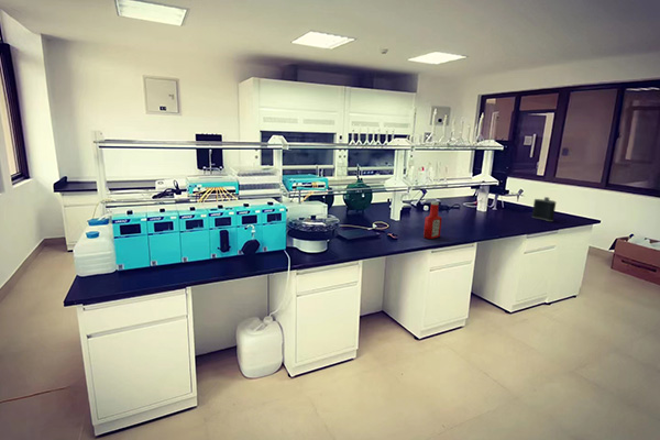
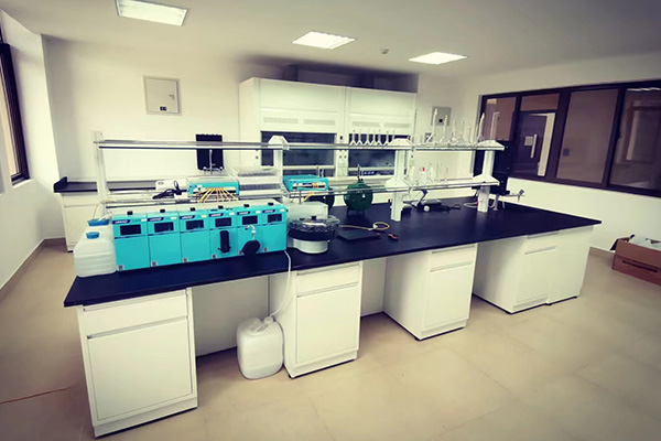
- soap bottle [422,200,443,240]
- flask [531,196,557,222]
